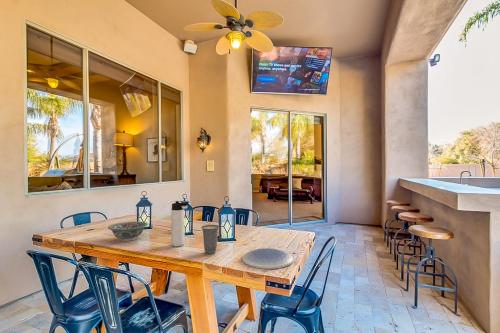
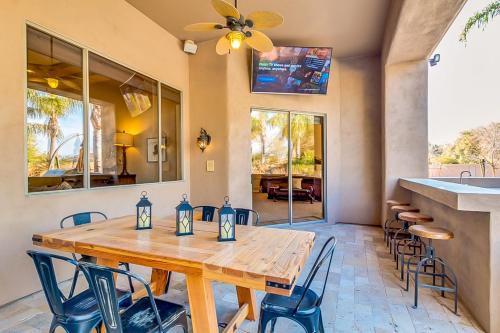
- cup [200,224,220,255]
- thermos bottle [170,200,190,248]
- bowl [107,220,149,242]
- plate [241,247,294,270]
